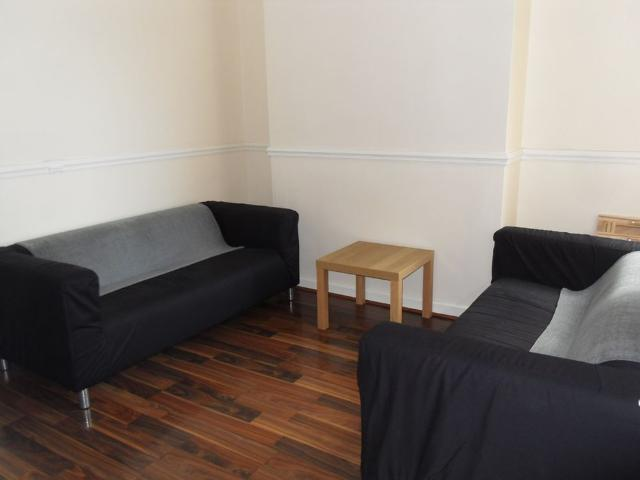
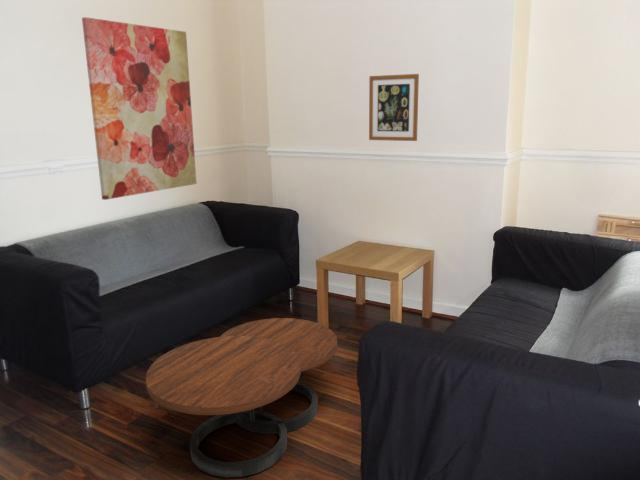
+ wall art [81,16,198,201]
+ wall art [368,73,420,142]
+ coffee table [145,317,338,479]
